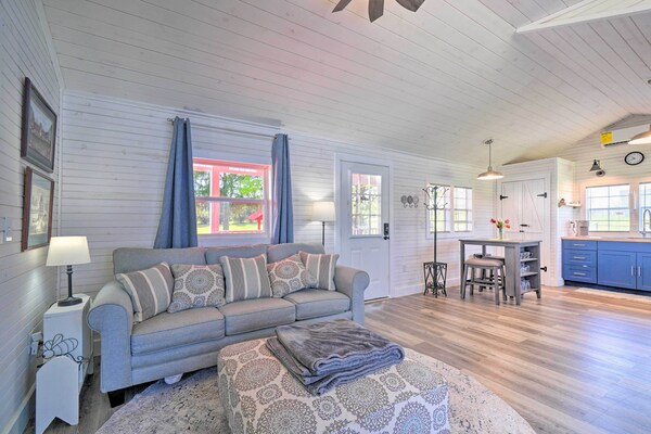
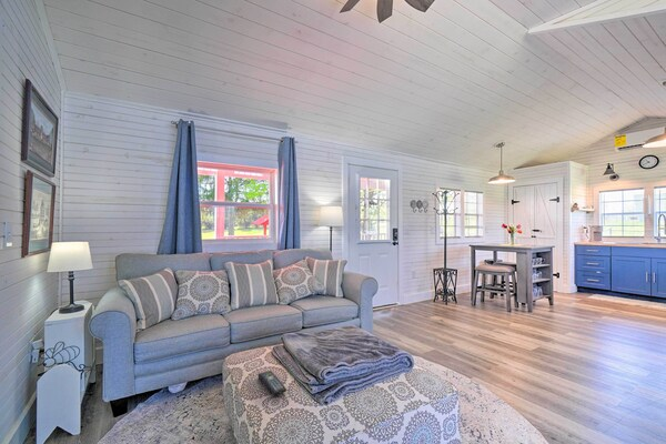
+ remote control [258,370,287,396]
